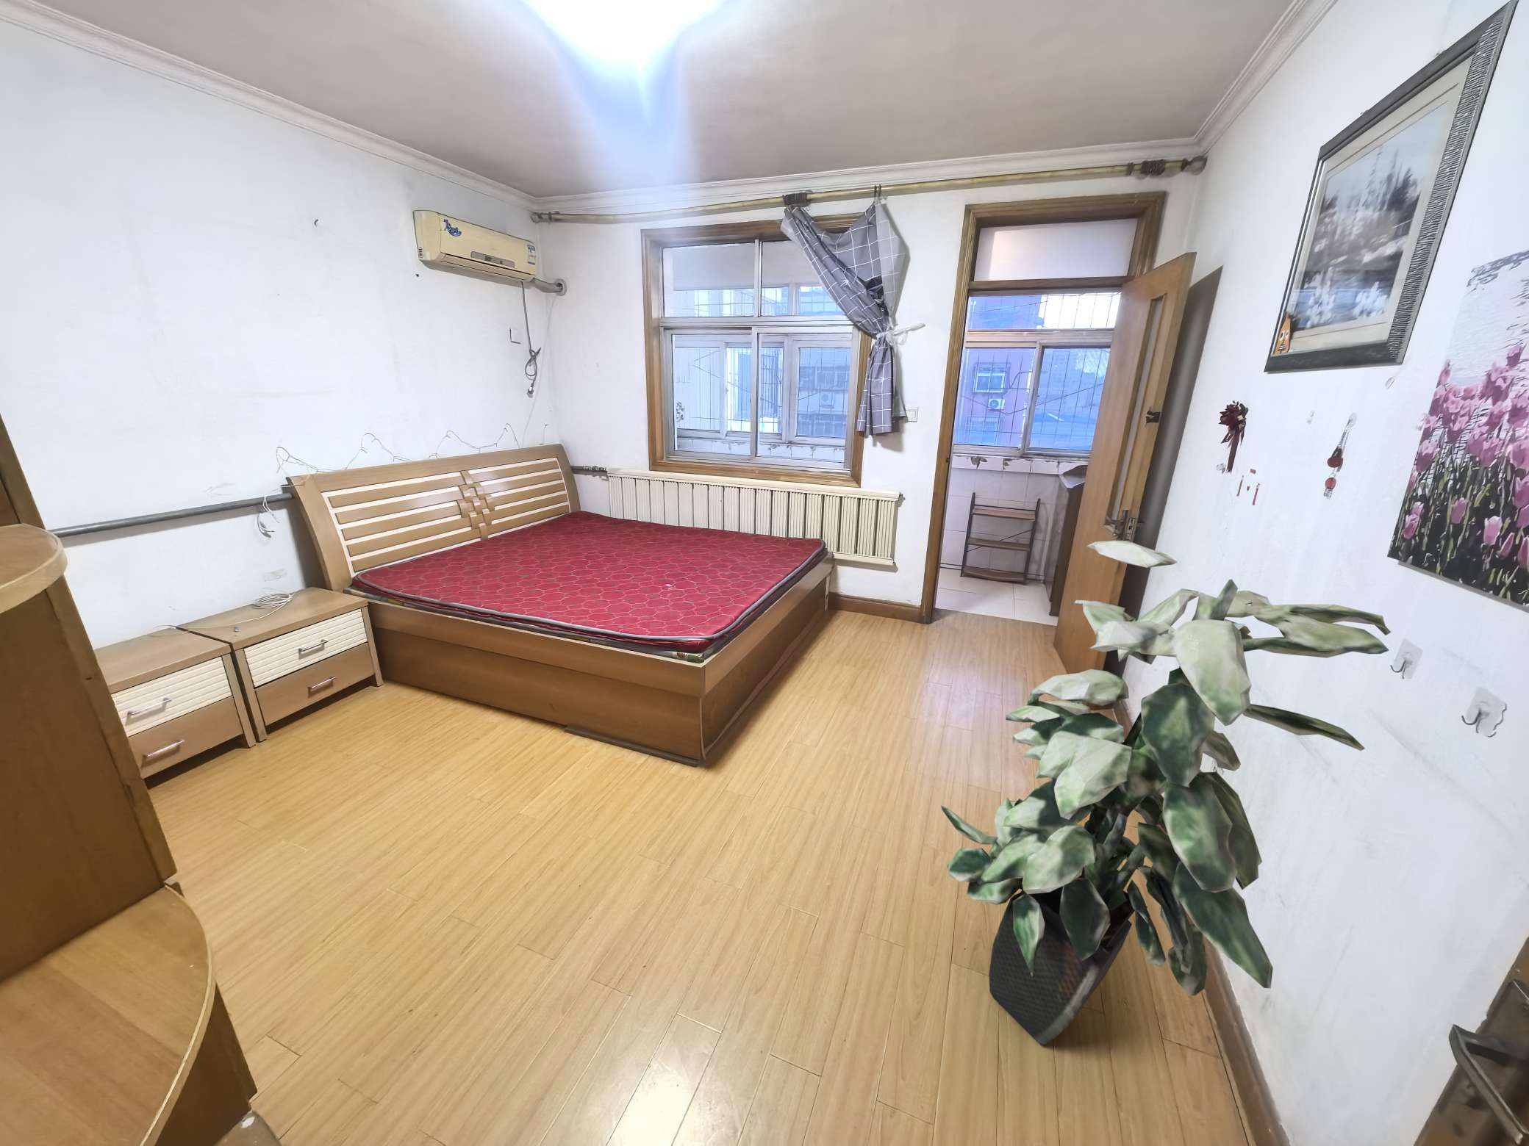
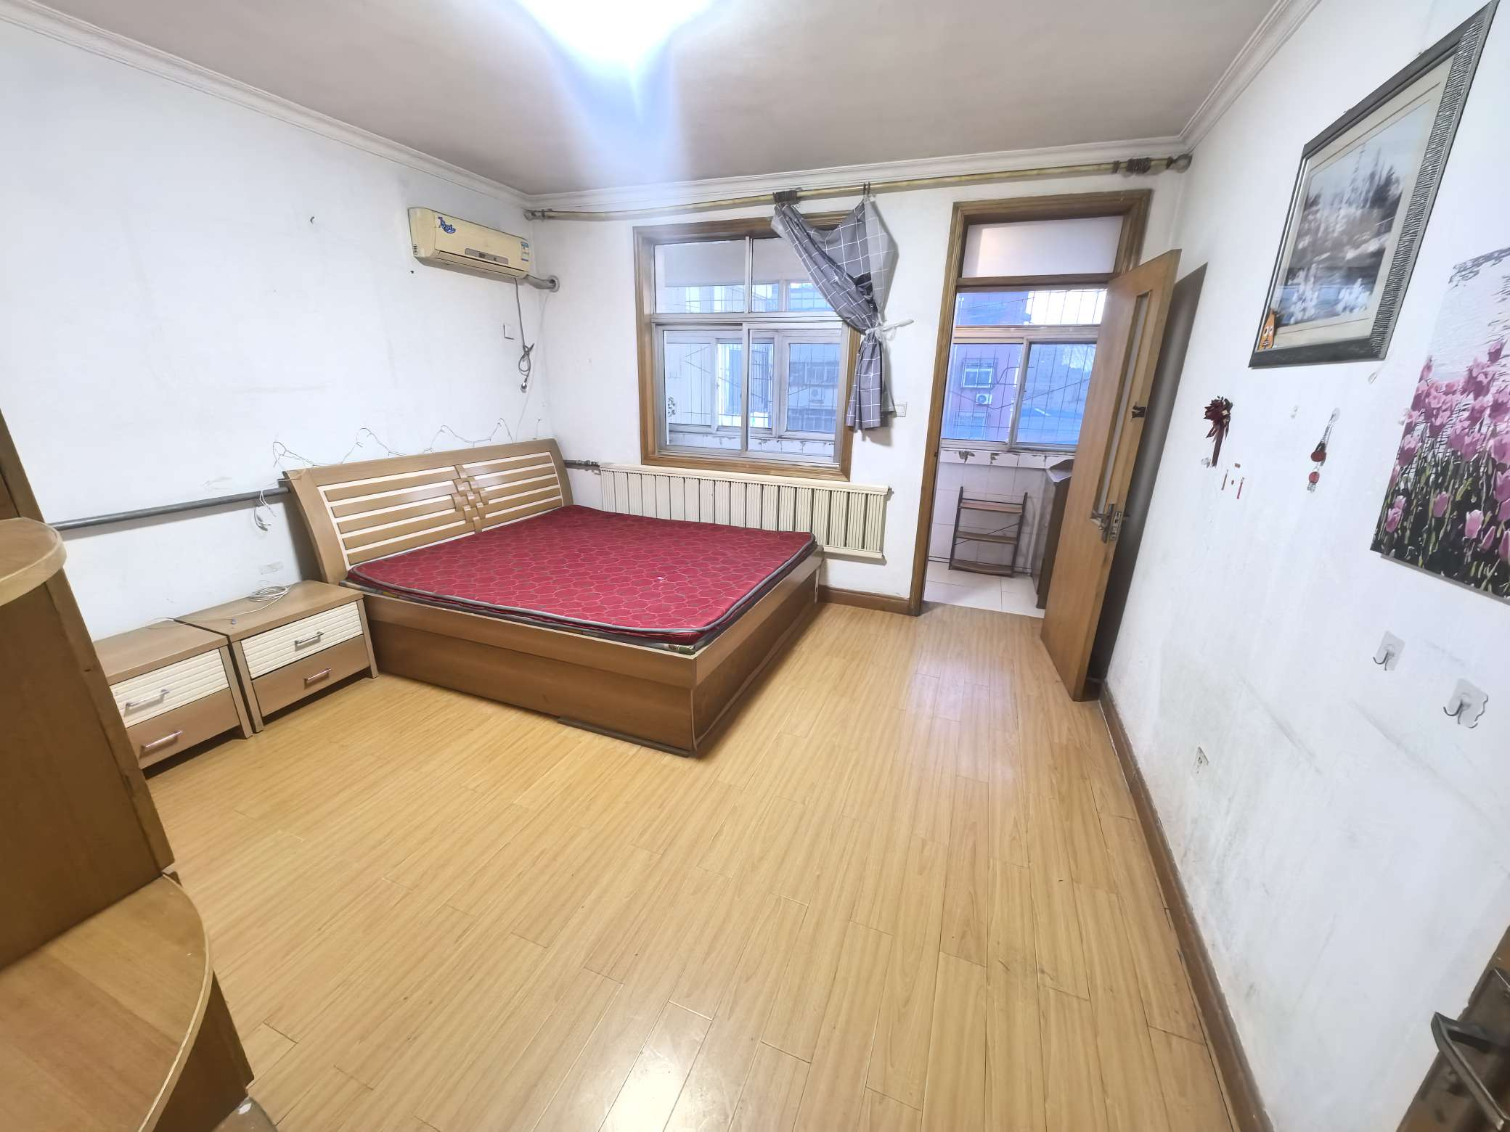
- indoor plant [940,540,1398,1046]
